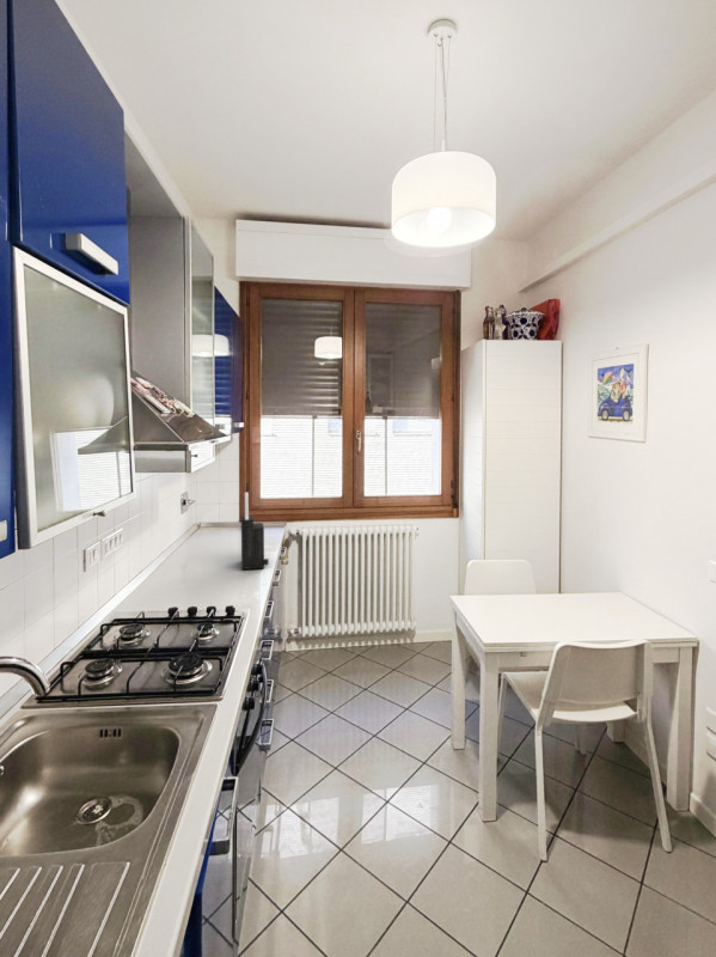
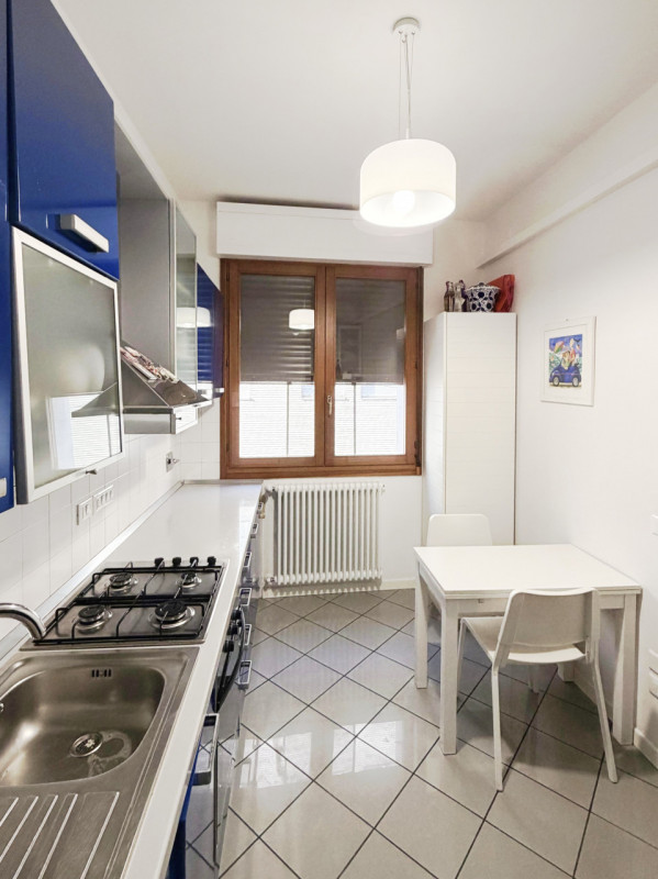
- knife block [240,492,270,571]
